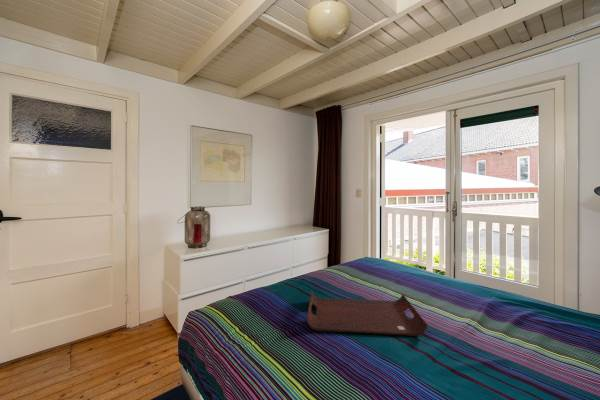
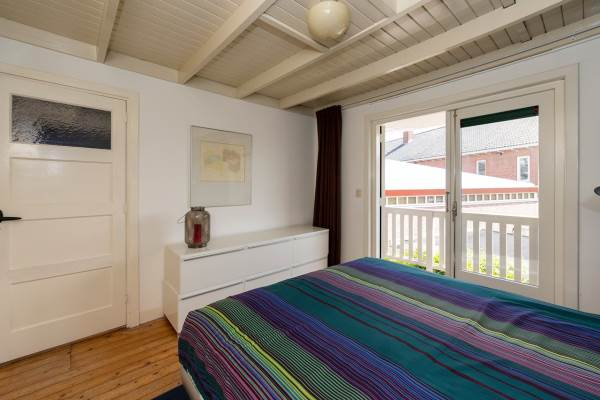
- serving tray [305,290,429,337]
